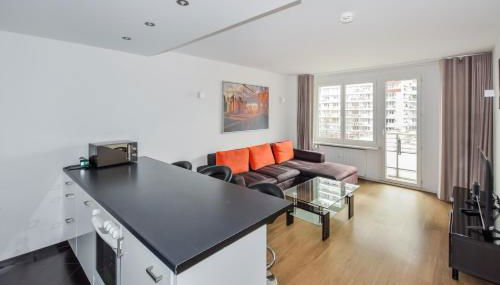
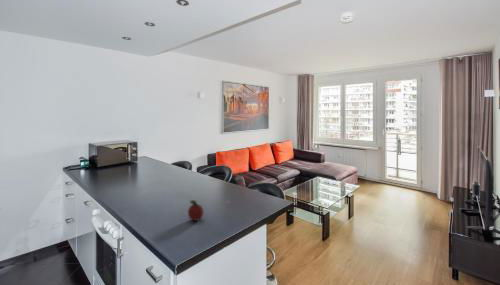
+ fruit [187,199,205,222]
